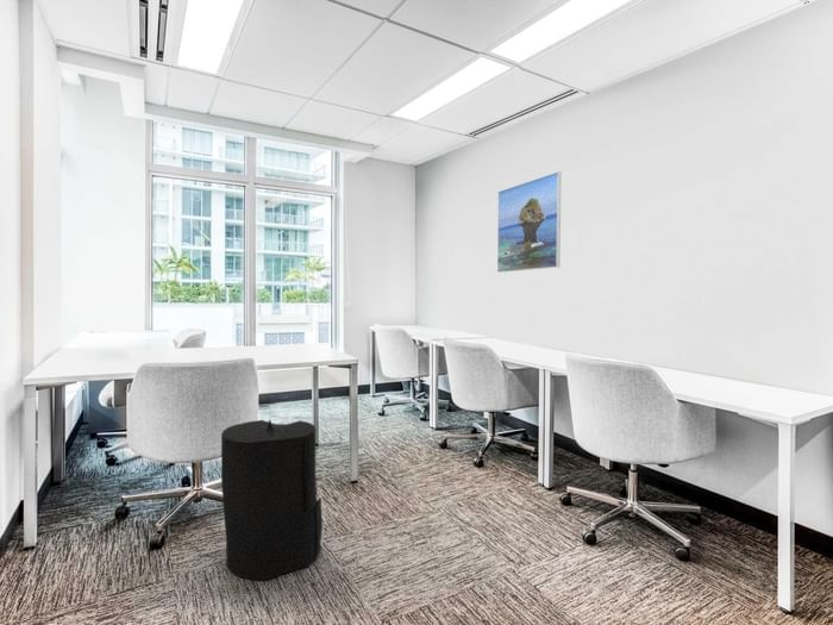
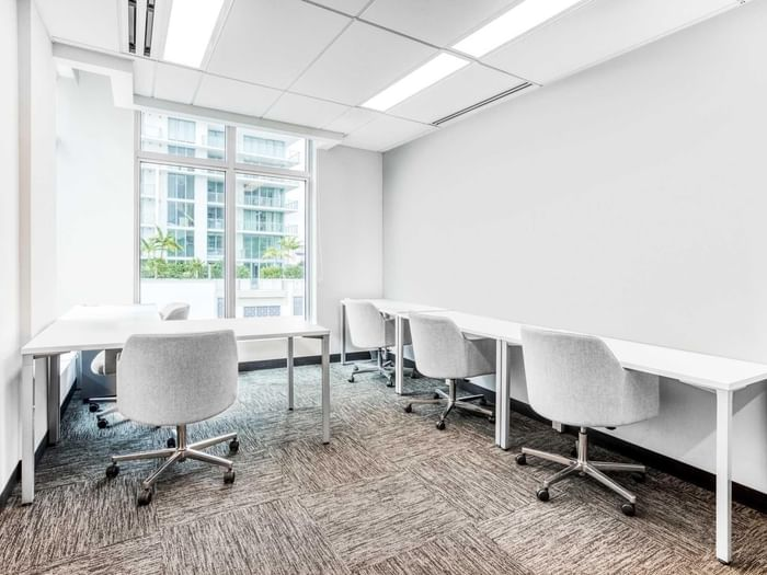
- trash can [220,419,324,581]
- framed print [496,170,562,274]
